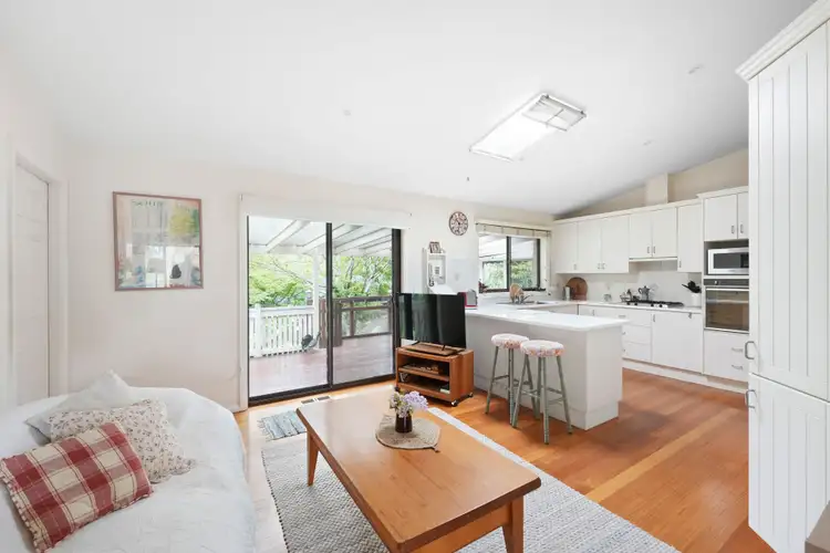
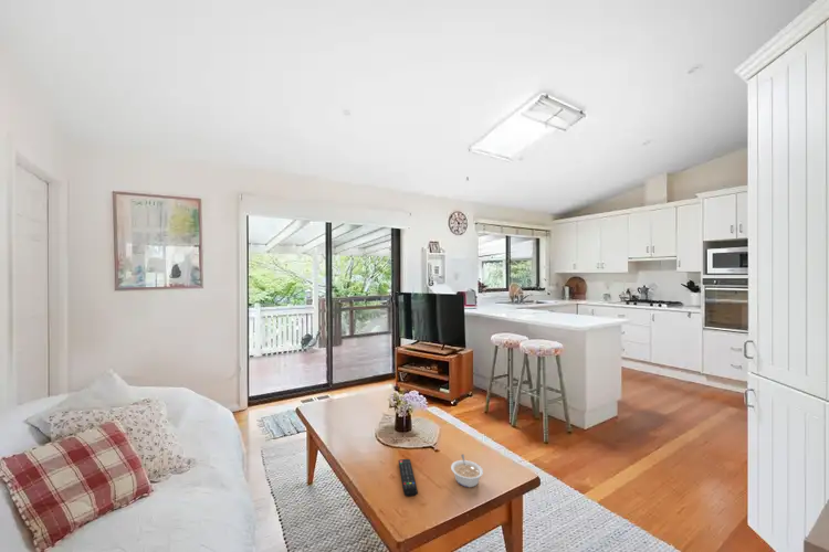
+ remote control [398,458,419,497]
+ legume [450,454,484,488]
